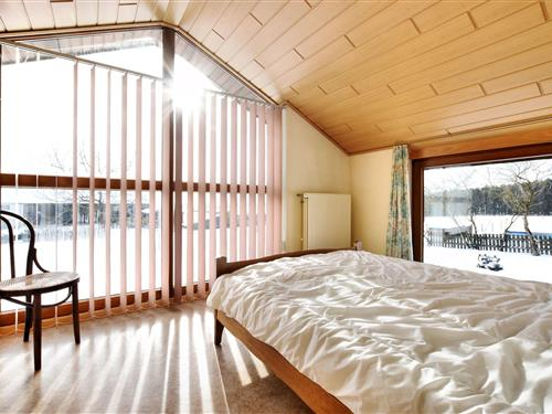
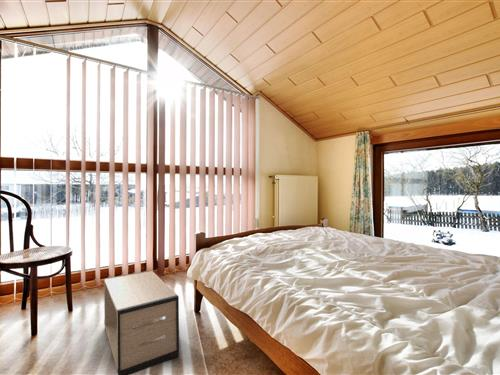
+ nightstand [103,269,180,375]
